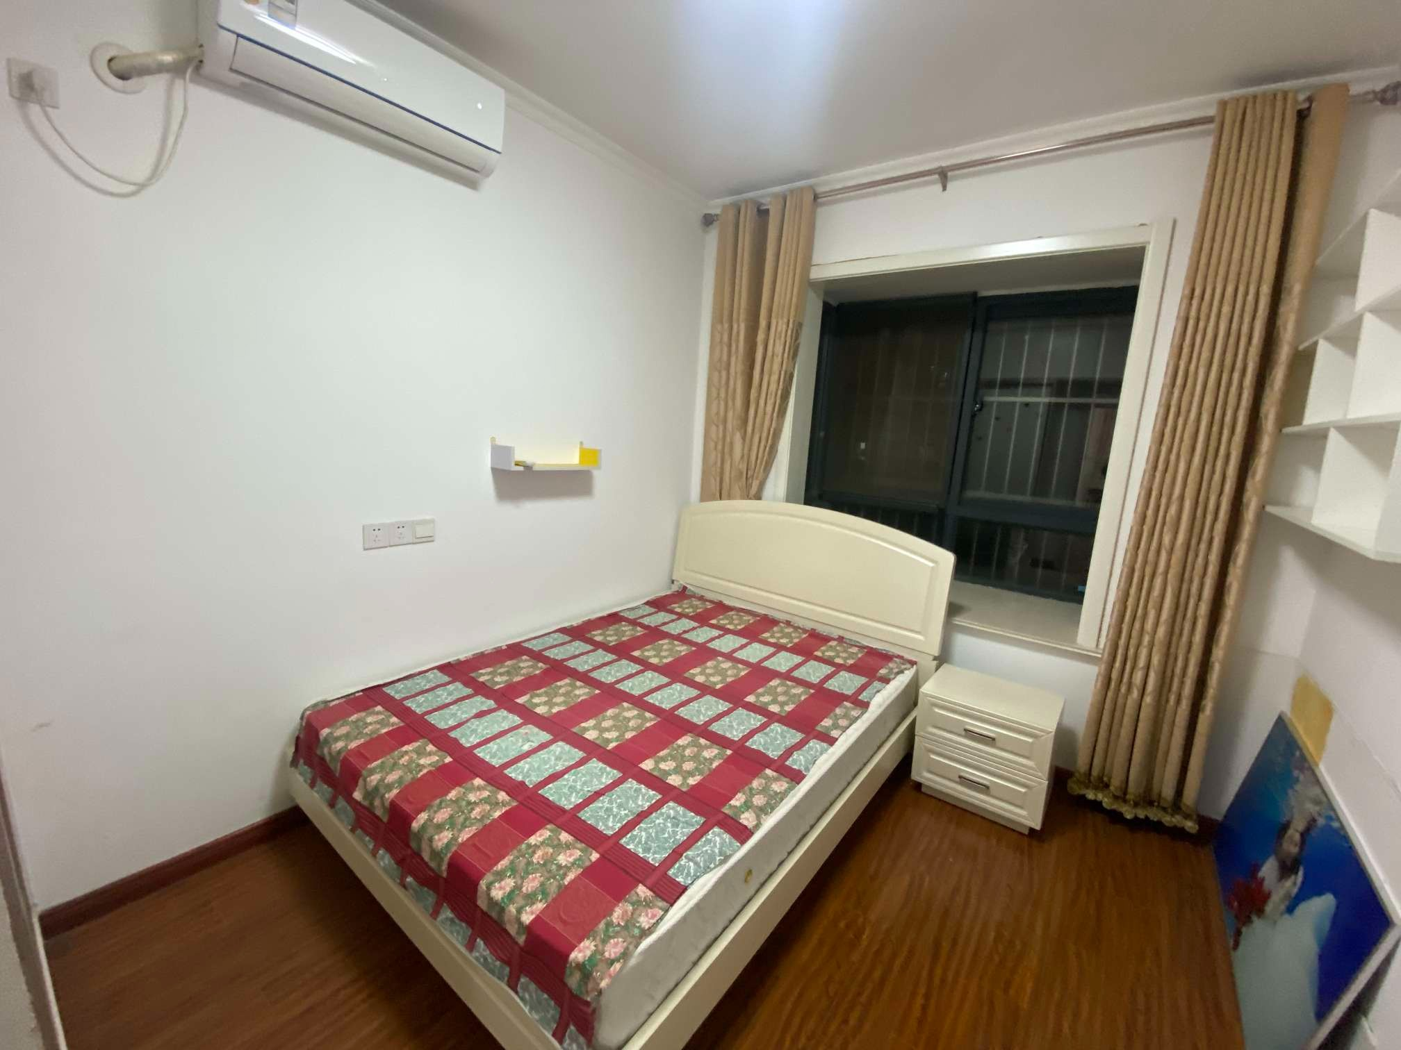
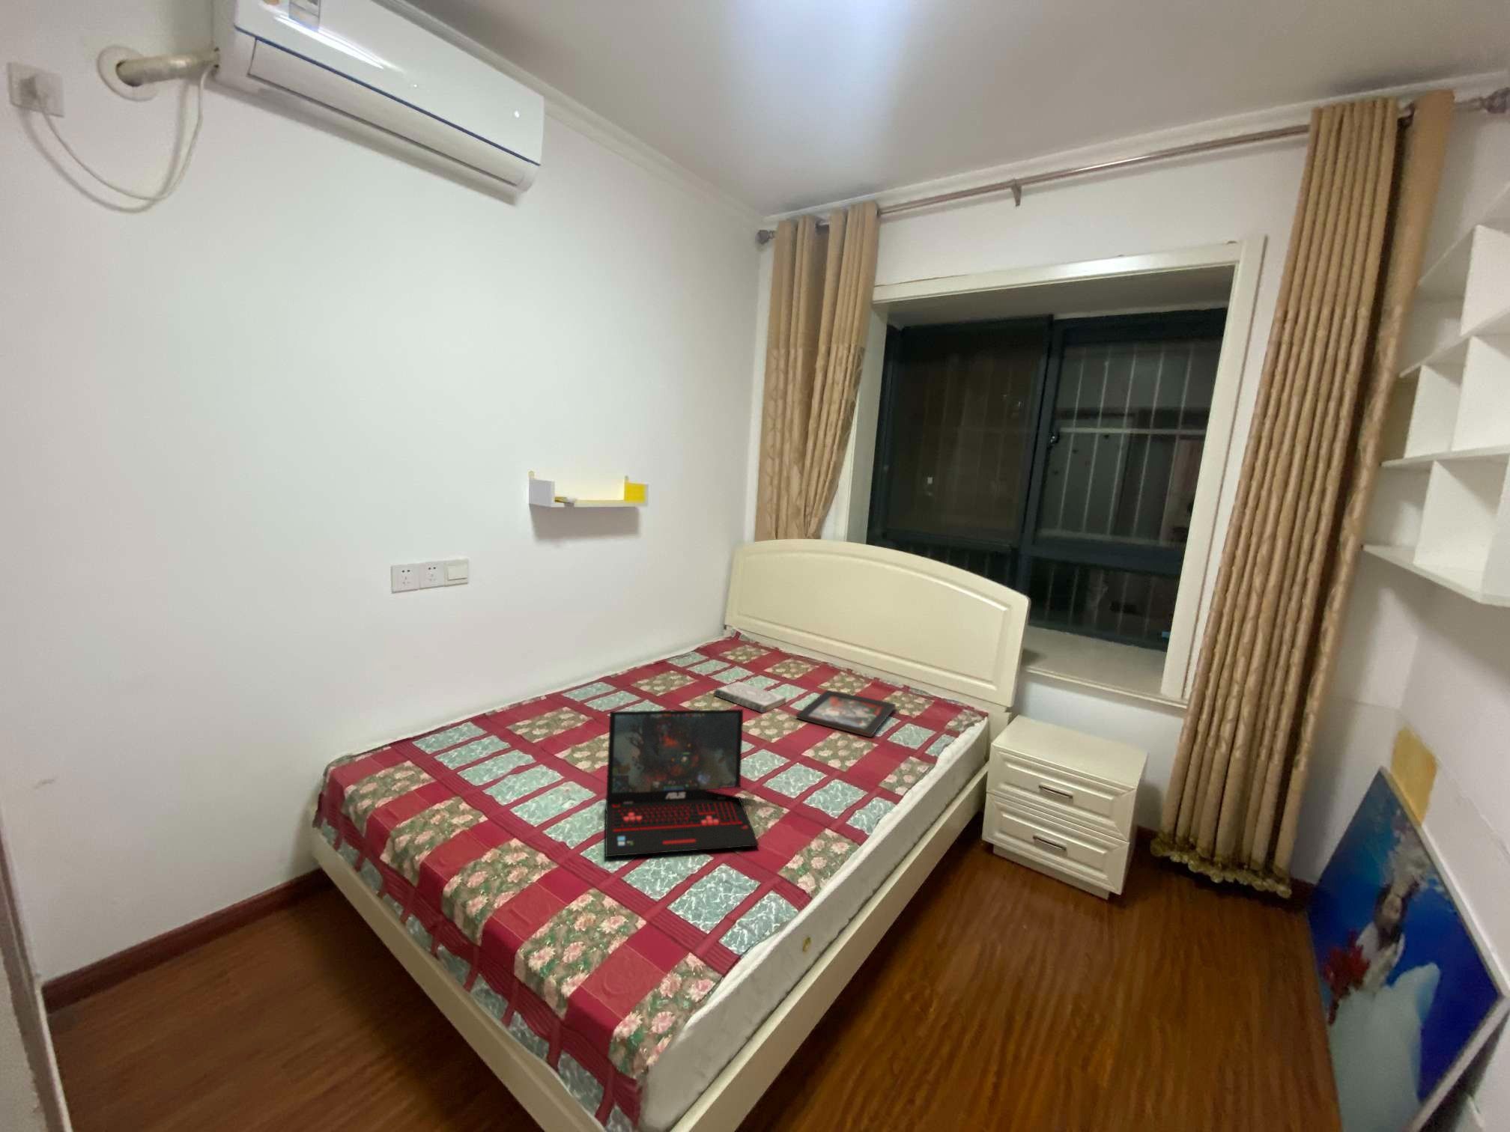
+ book [712,680,787,715]
+ decorative tray [794,690,896,738]
+ laptop [604,709,760,857]
